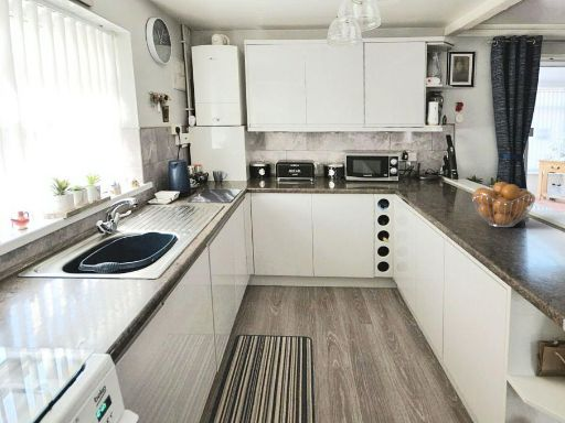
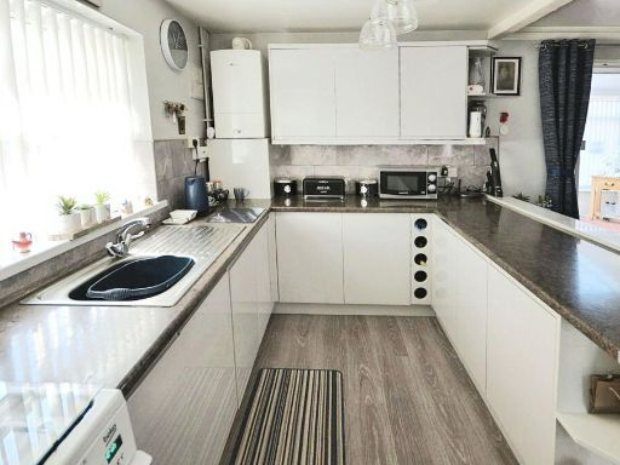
- fruit basket [471,181,536,228]
